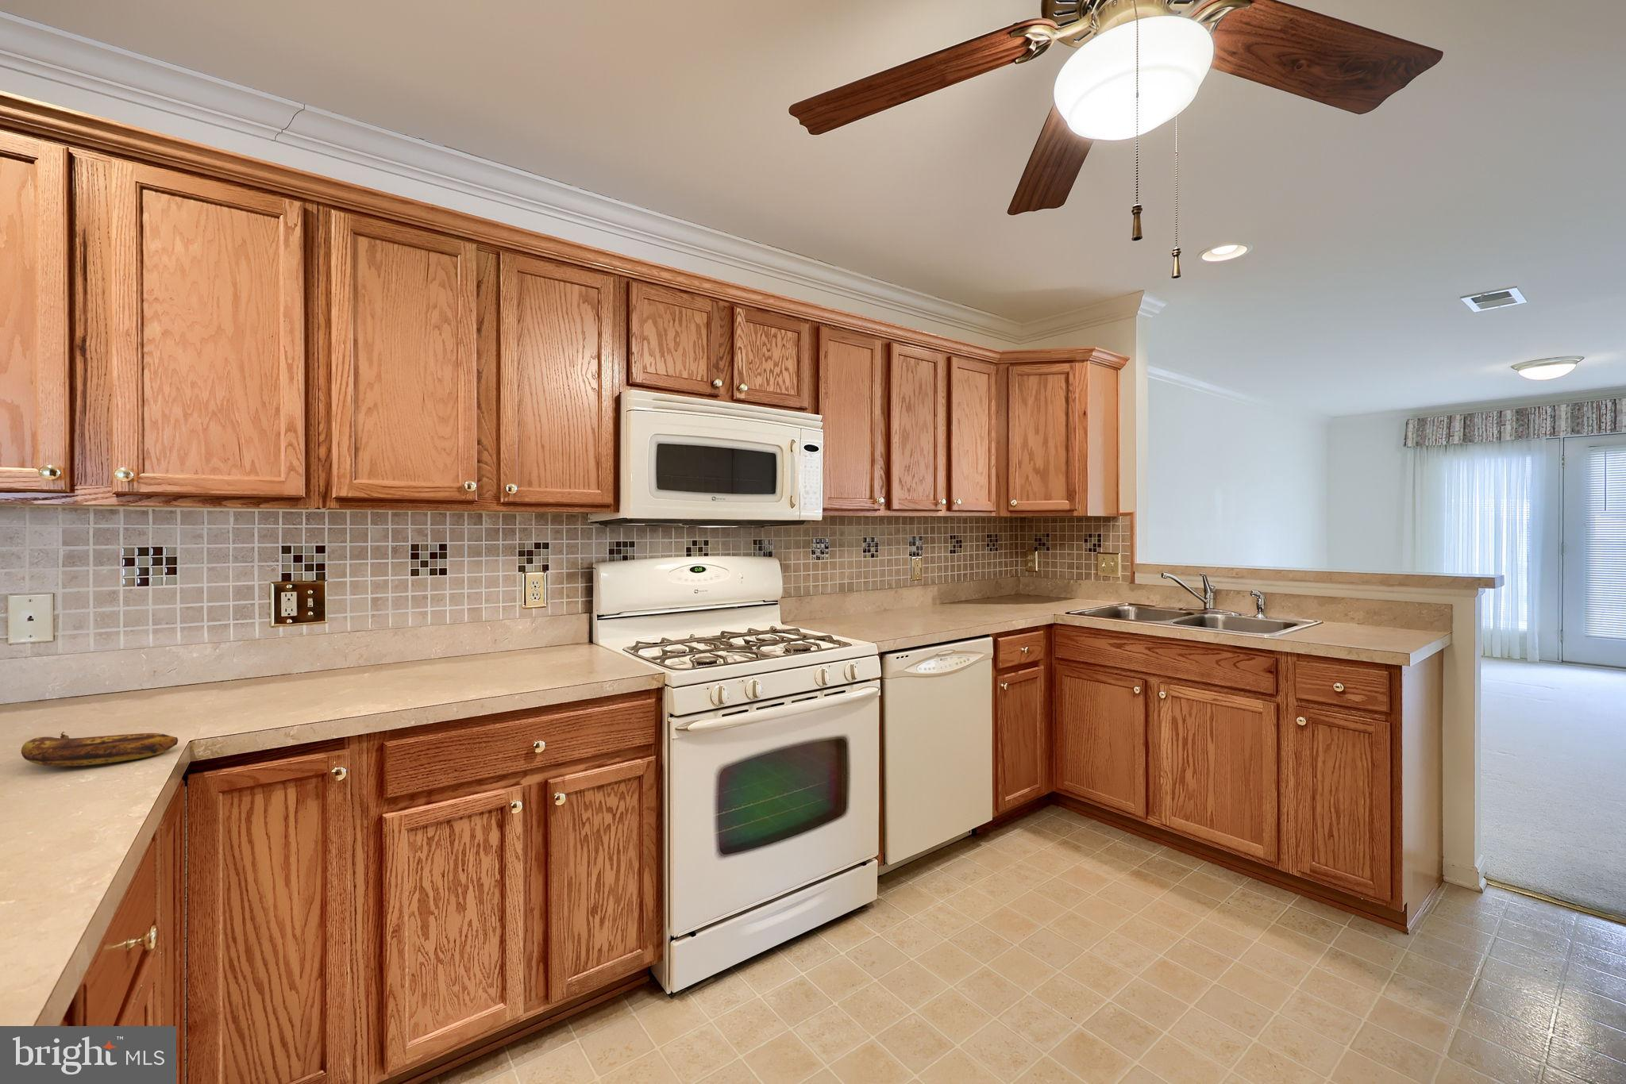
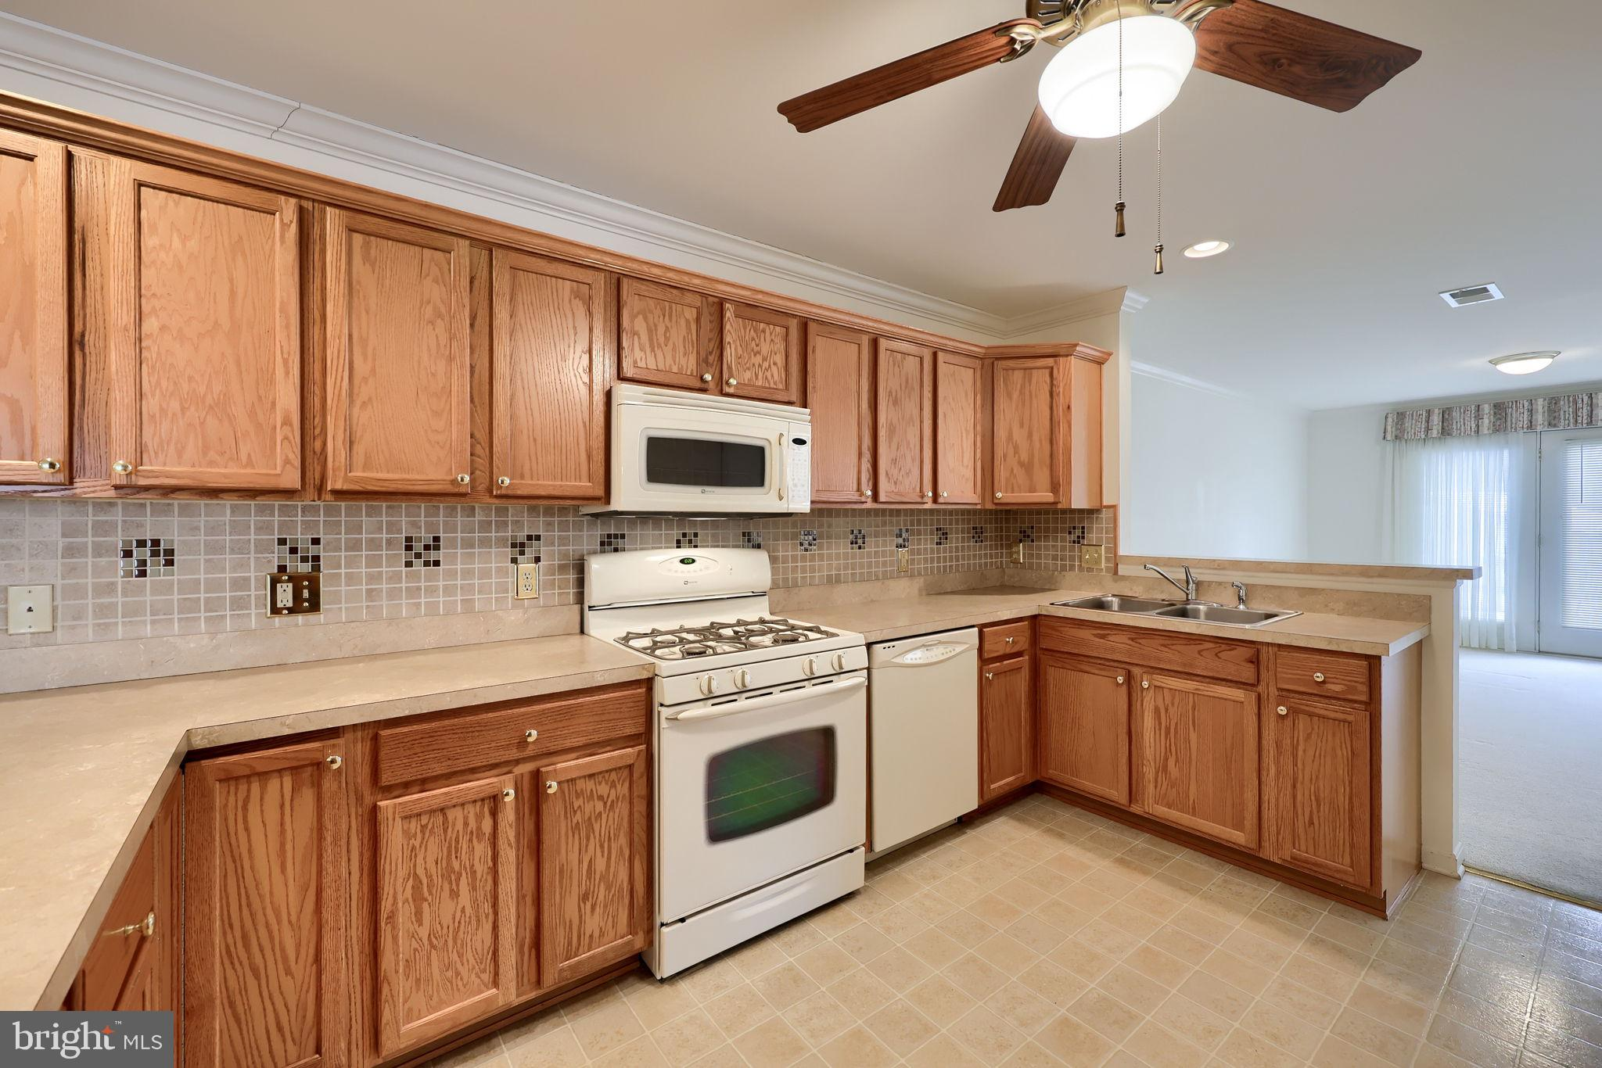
- banana [21,731,179,767]
